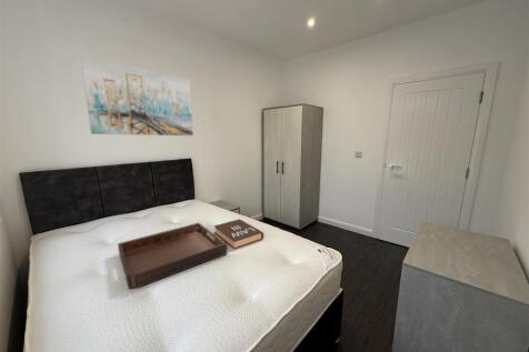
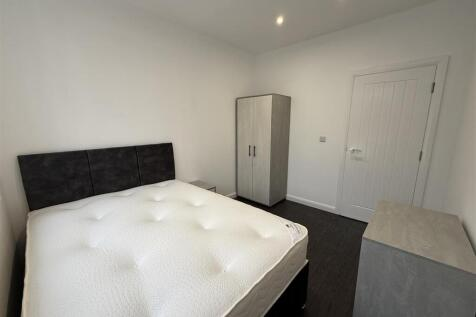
- book [213,219,264,250]
- wall art [80,54,193,137]
- serving tray [117,222,228,290]
